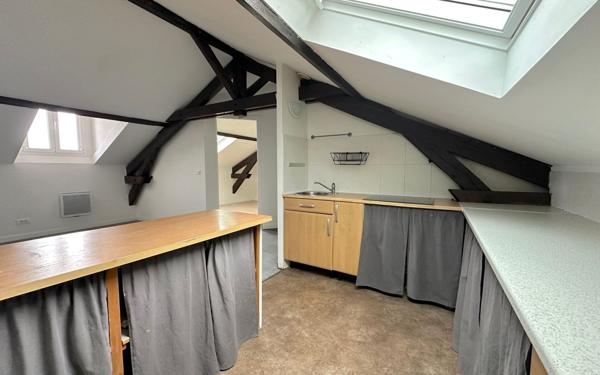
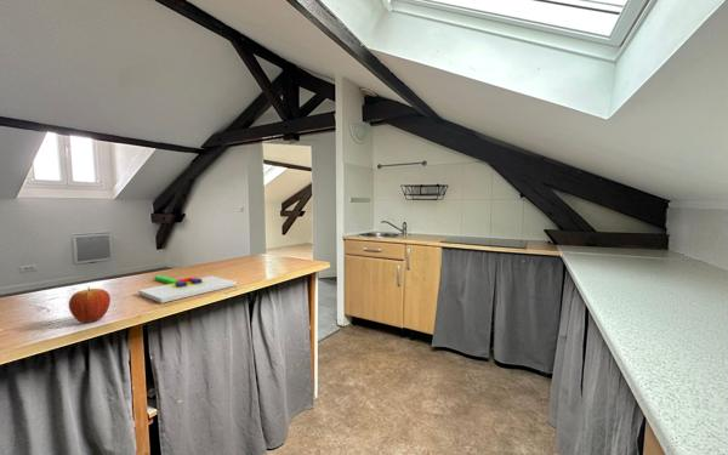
+ fruit [68,285,112,324]
+ chopping board [137,274,238,305]
